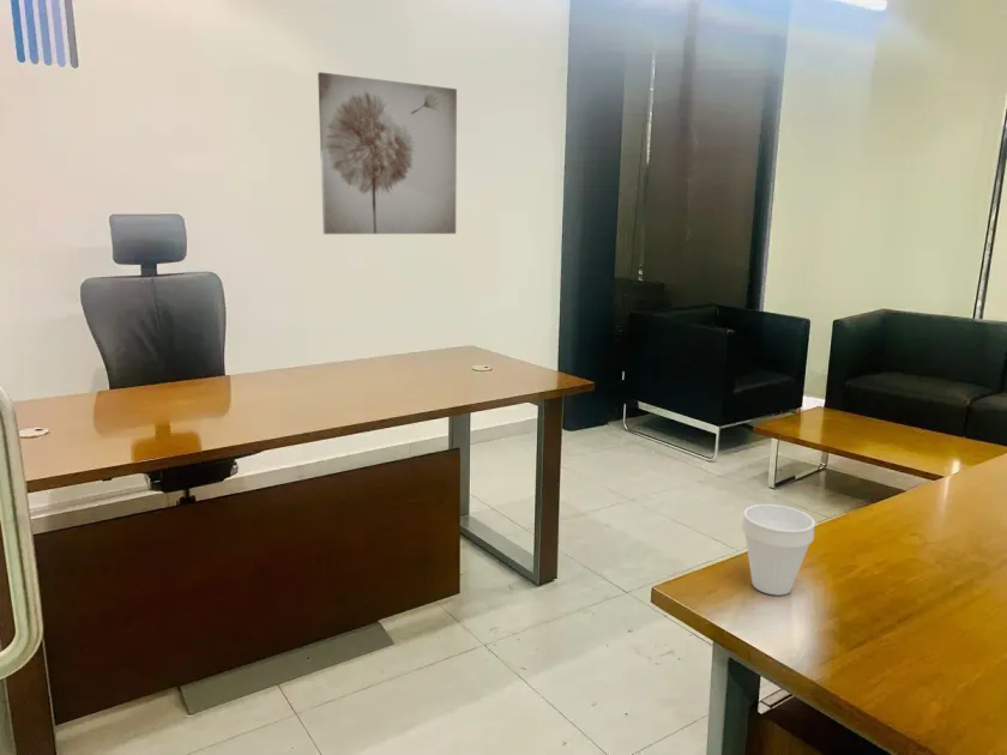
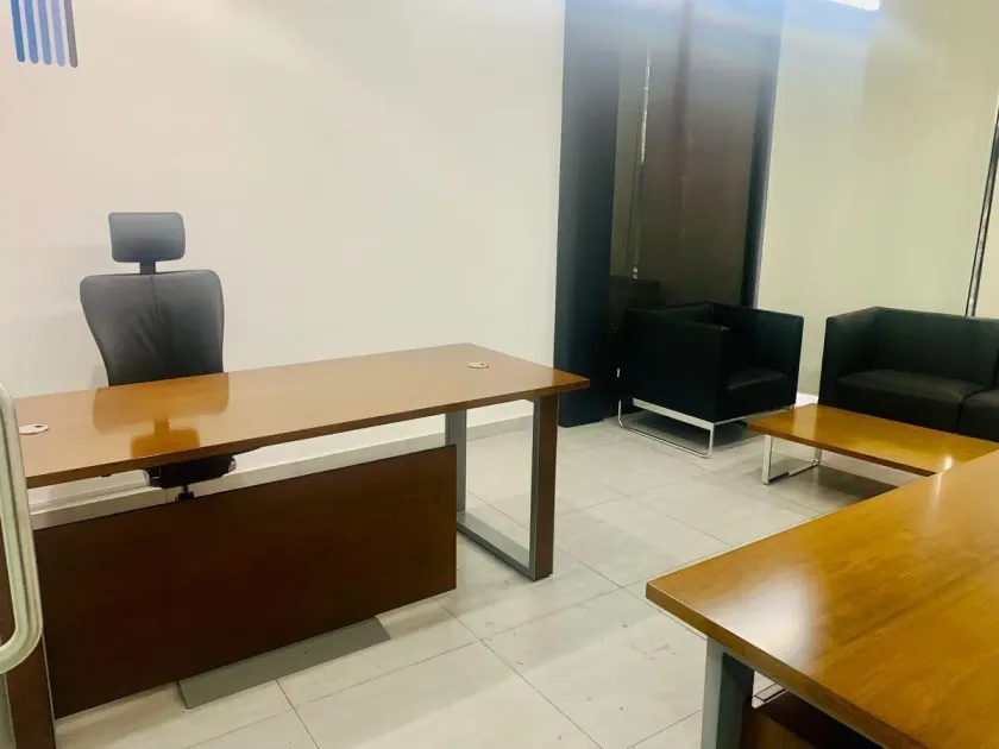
- wall art [316,71,458,235]
- cup [741,503,816,597]
